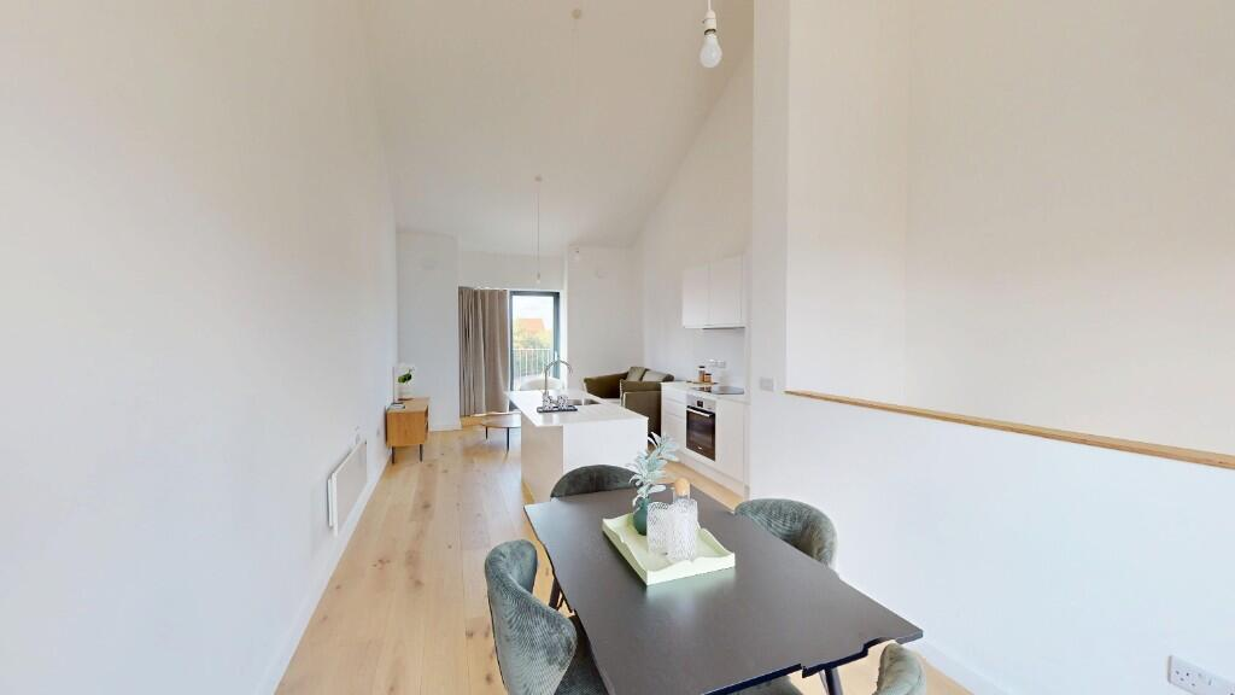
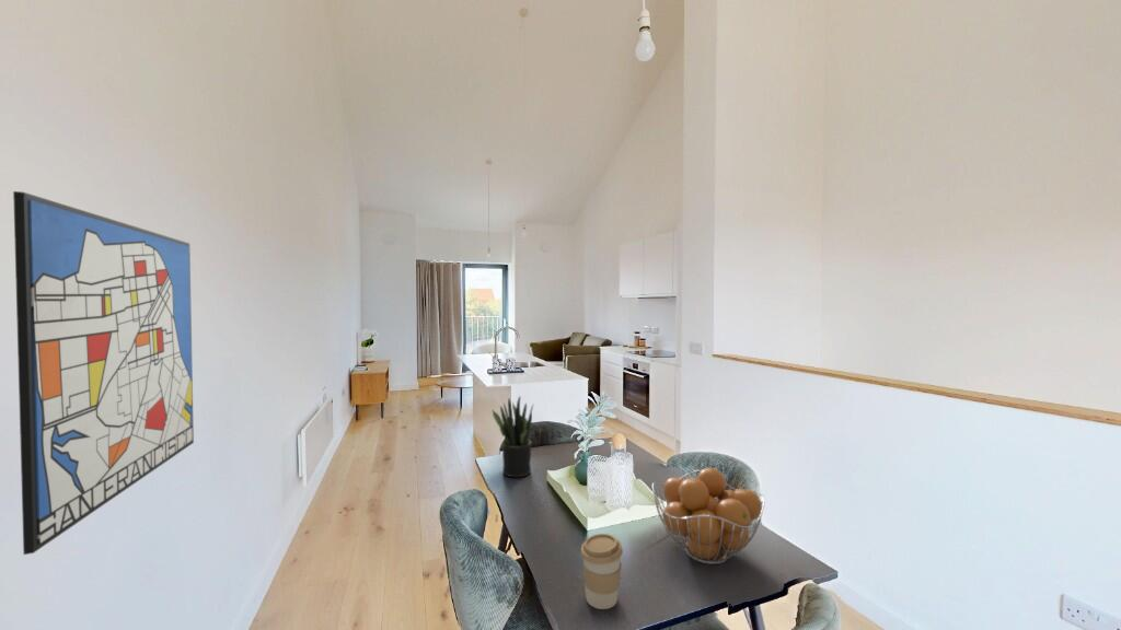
+ potted plant [490,395,534,478]
+ wall art [12,190,195,556]
+ coffee cup [580,533,624,610]
+ fruit basket [651,466,765,565]
